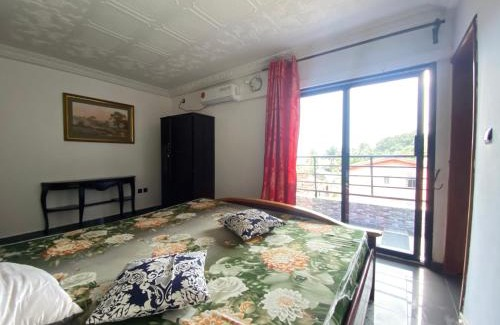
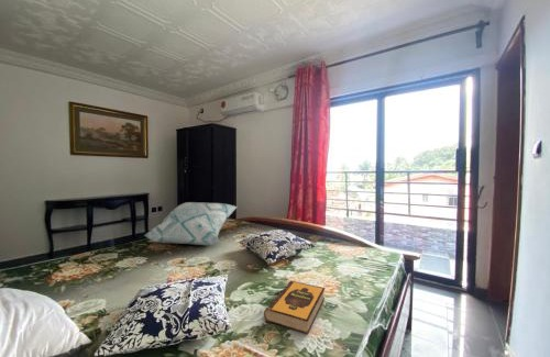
+ hardback book [263,280,326,335]
+ decorative pillow [144,201,239,246]
